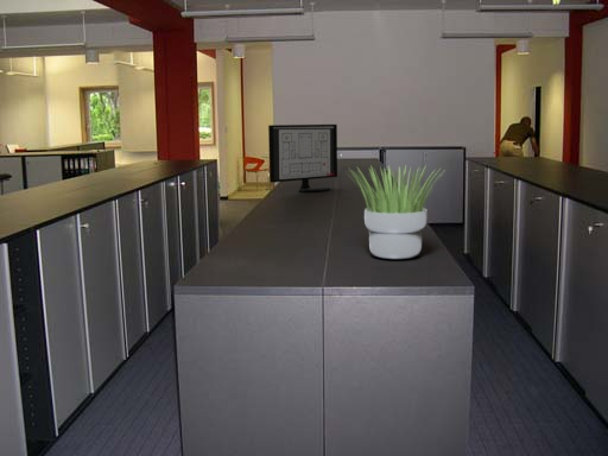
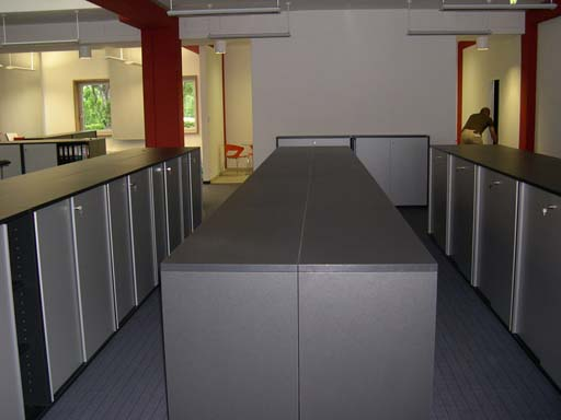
- computer monitor [267,124,338,192]
- potted plant [346,164,446,260]
